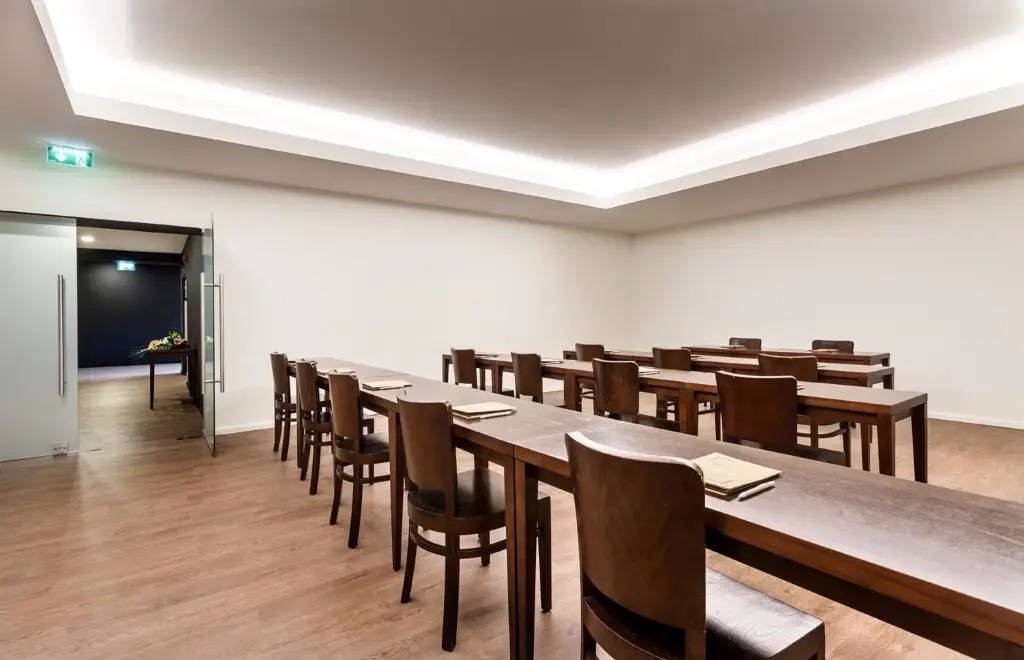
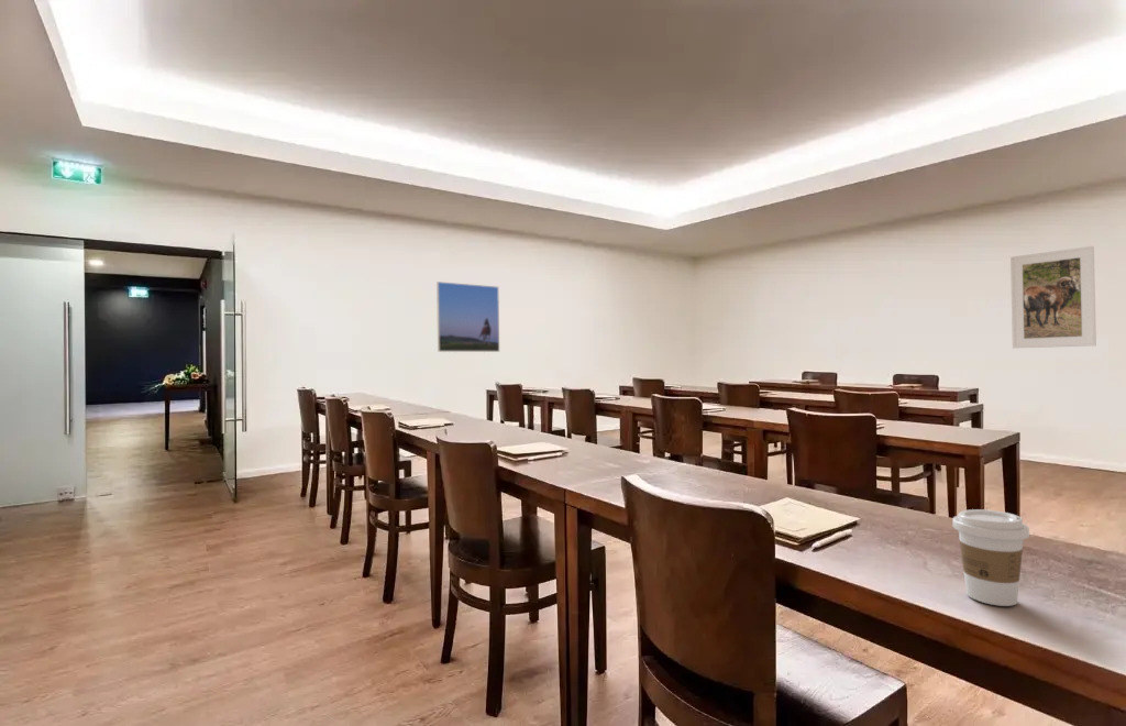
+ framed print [1009,245,1097,350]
+ coffee cup [951,508,1030,607]
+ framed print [435,280,500,353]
